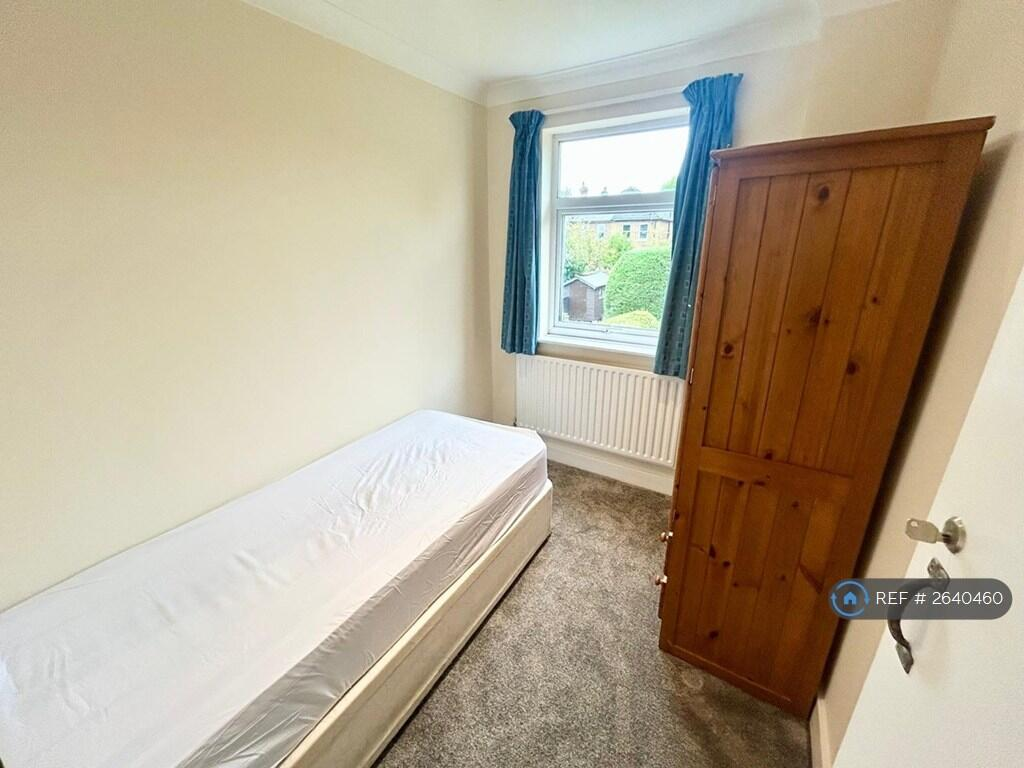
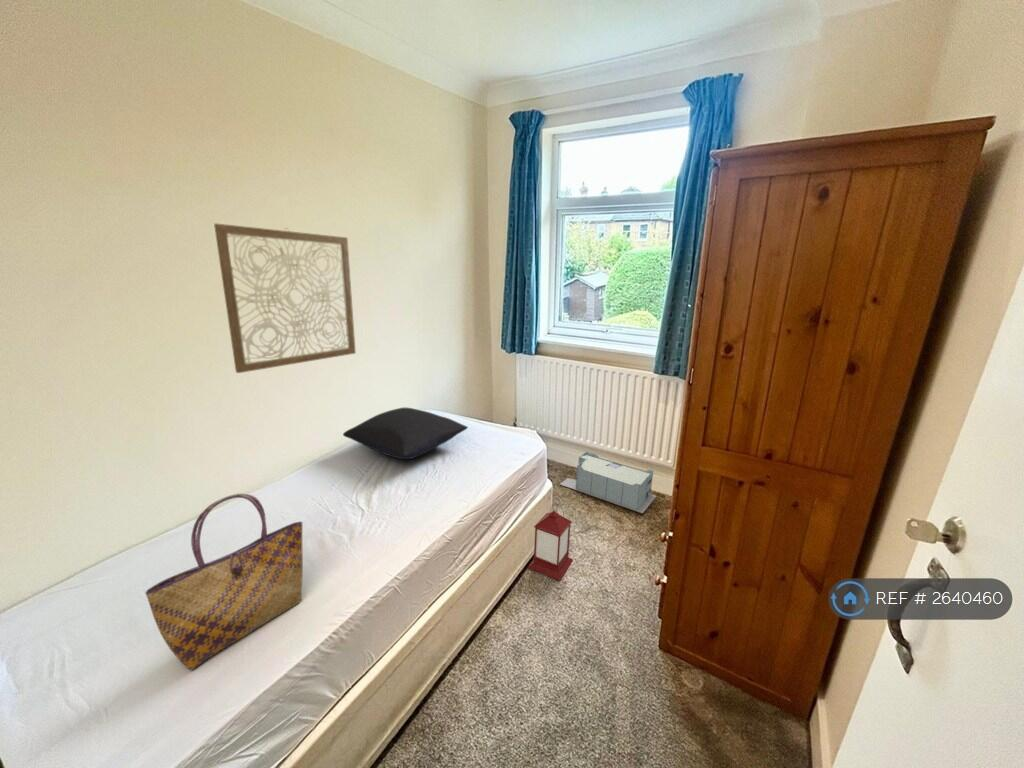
+ tote bag [144,493,304,672]
+ lantern [527,501,574,582]
+ wall art [213,223,357,374]
+ pillow [342,406,469,460]
+ storage bin [559,451,657,514]
